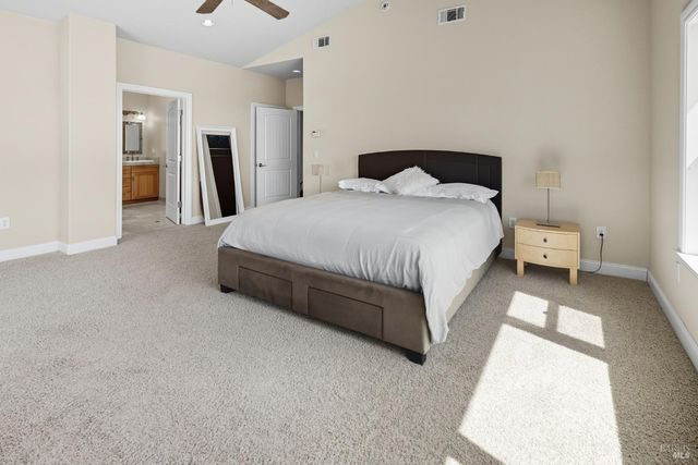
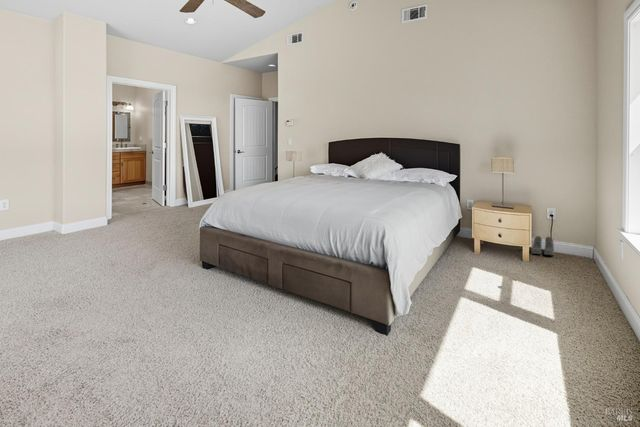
+ boots [530,235,555,256]
